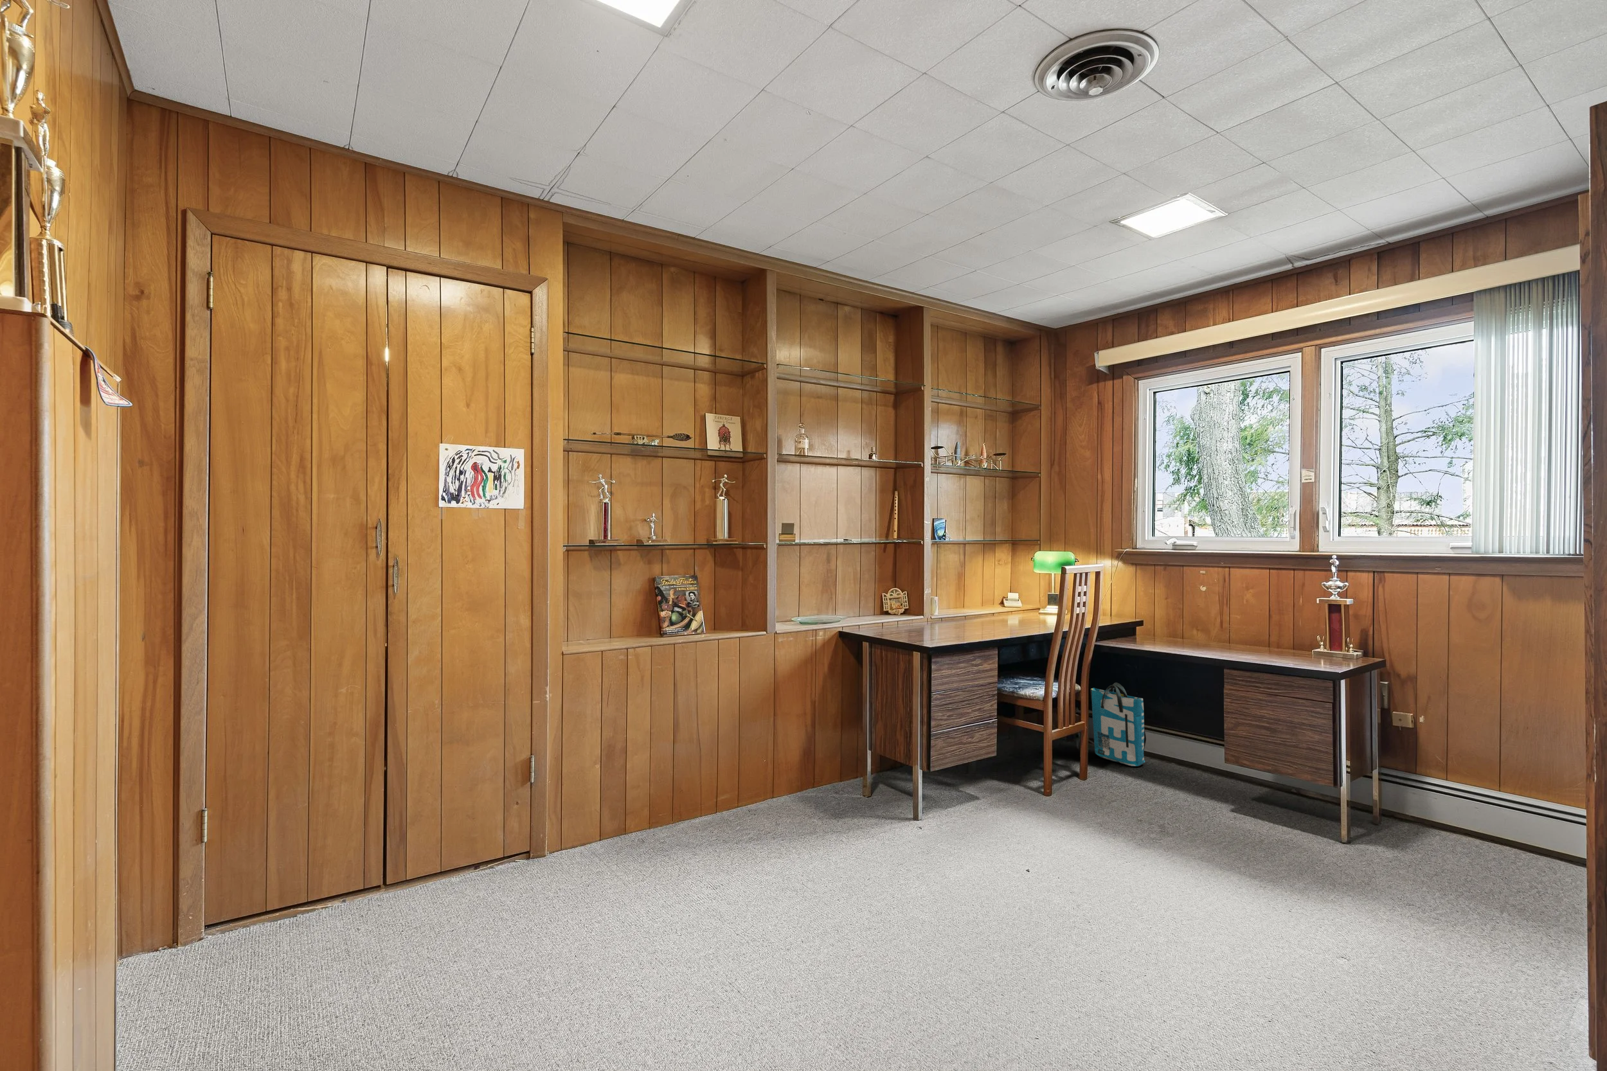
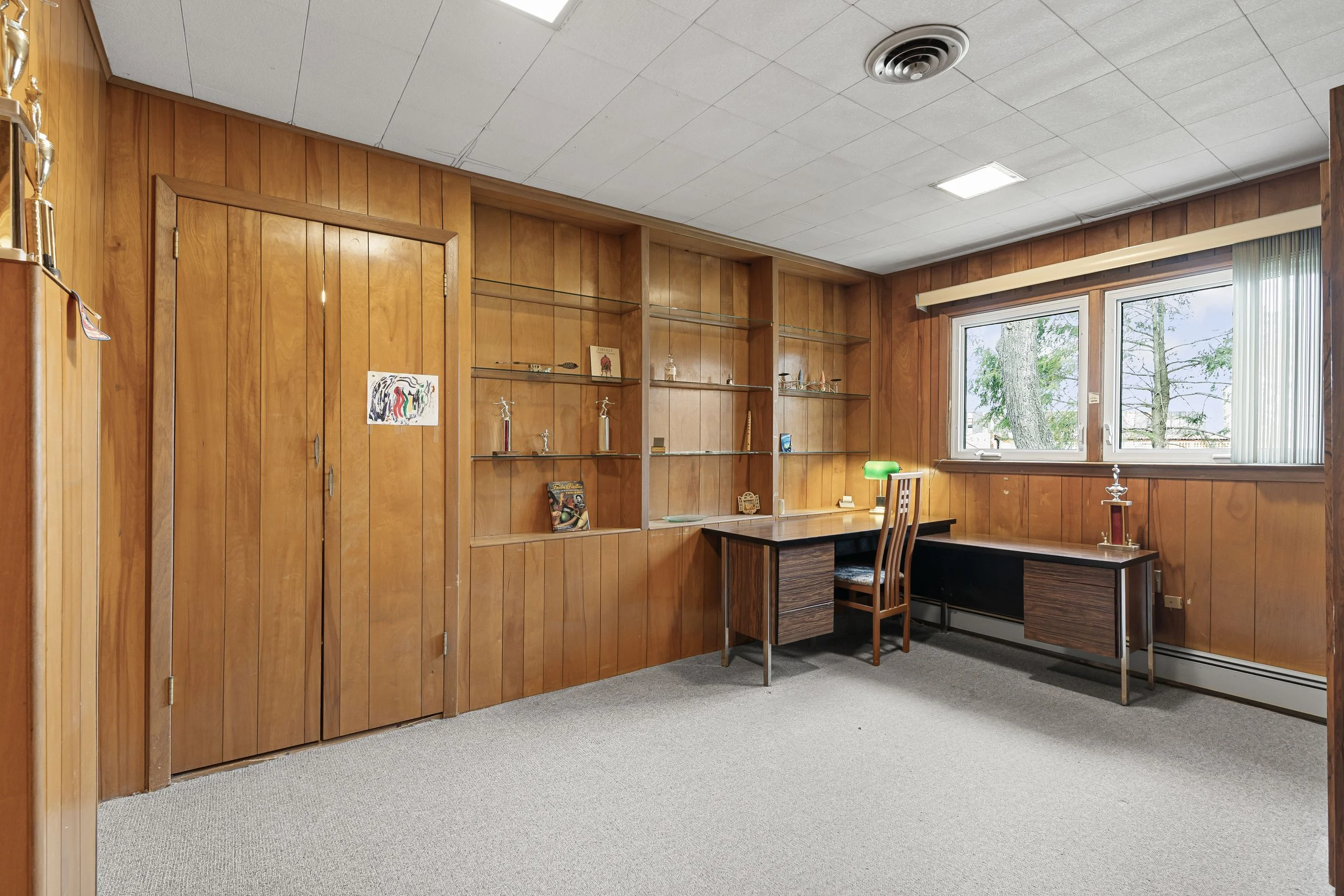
- tote bag [1090,681,1147,767]
